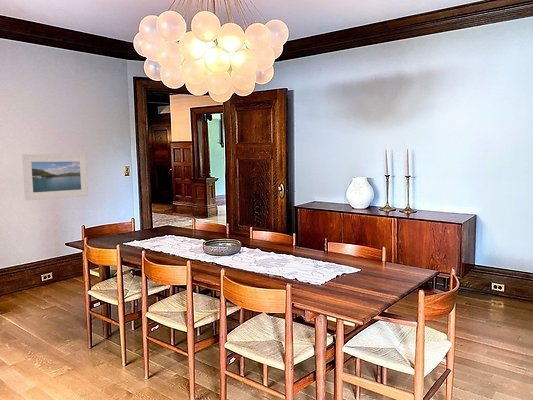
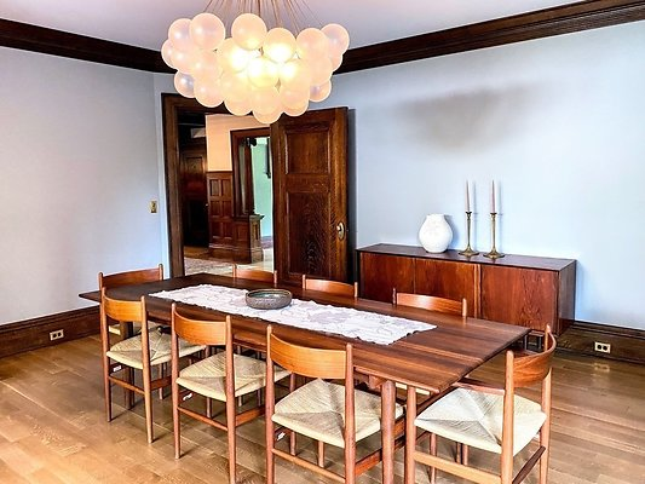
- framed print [22,153,89,201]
